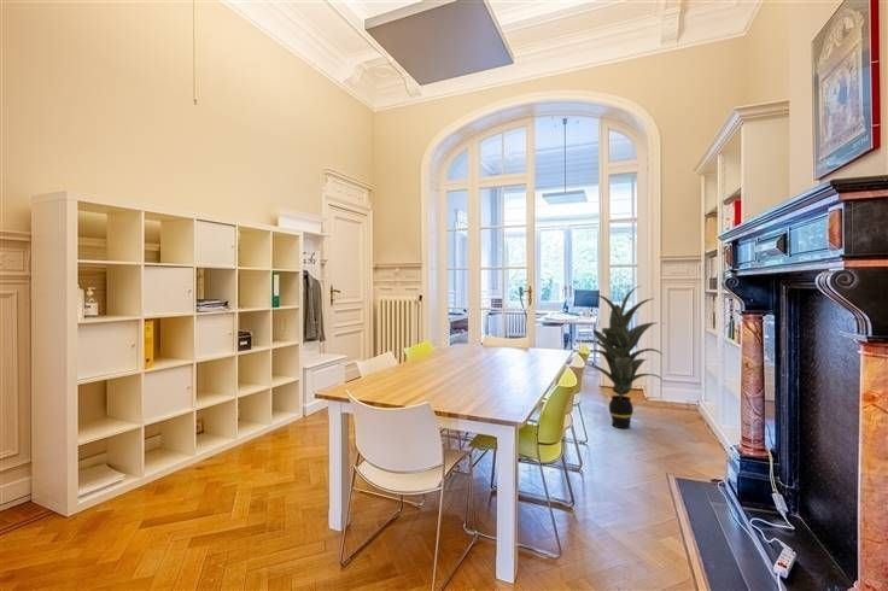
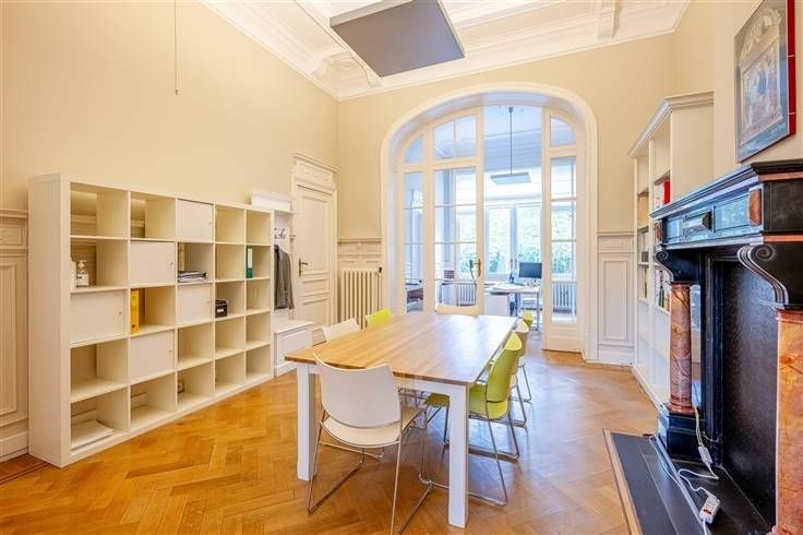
- indoor plant [584,285,667,429]
